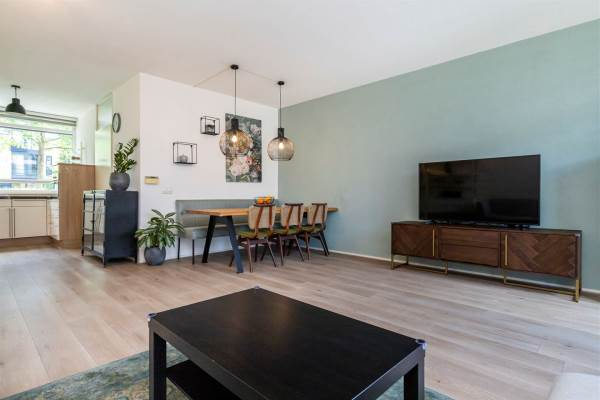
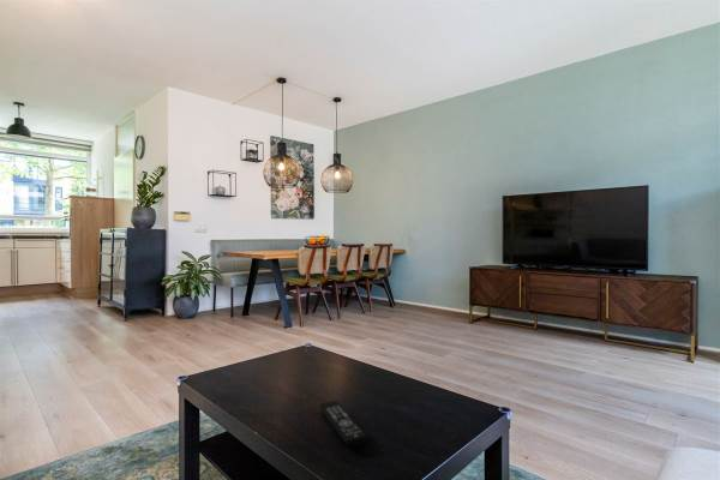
+ remote control [318,400,368,448]
